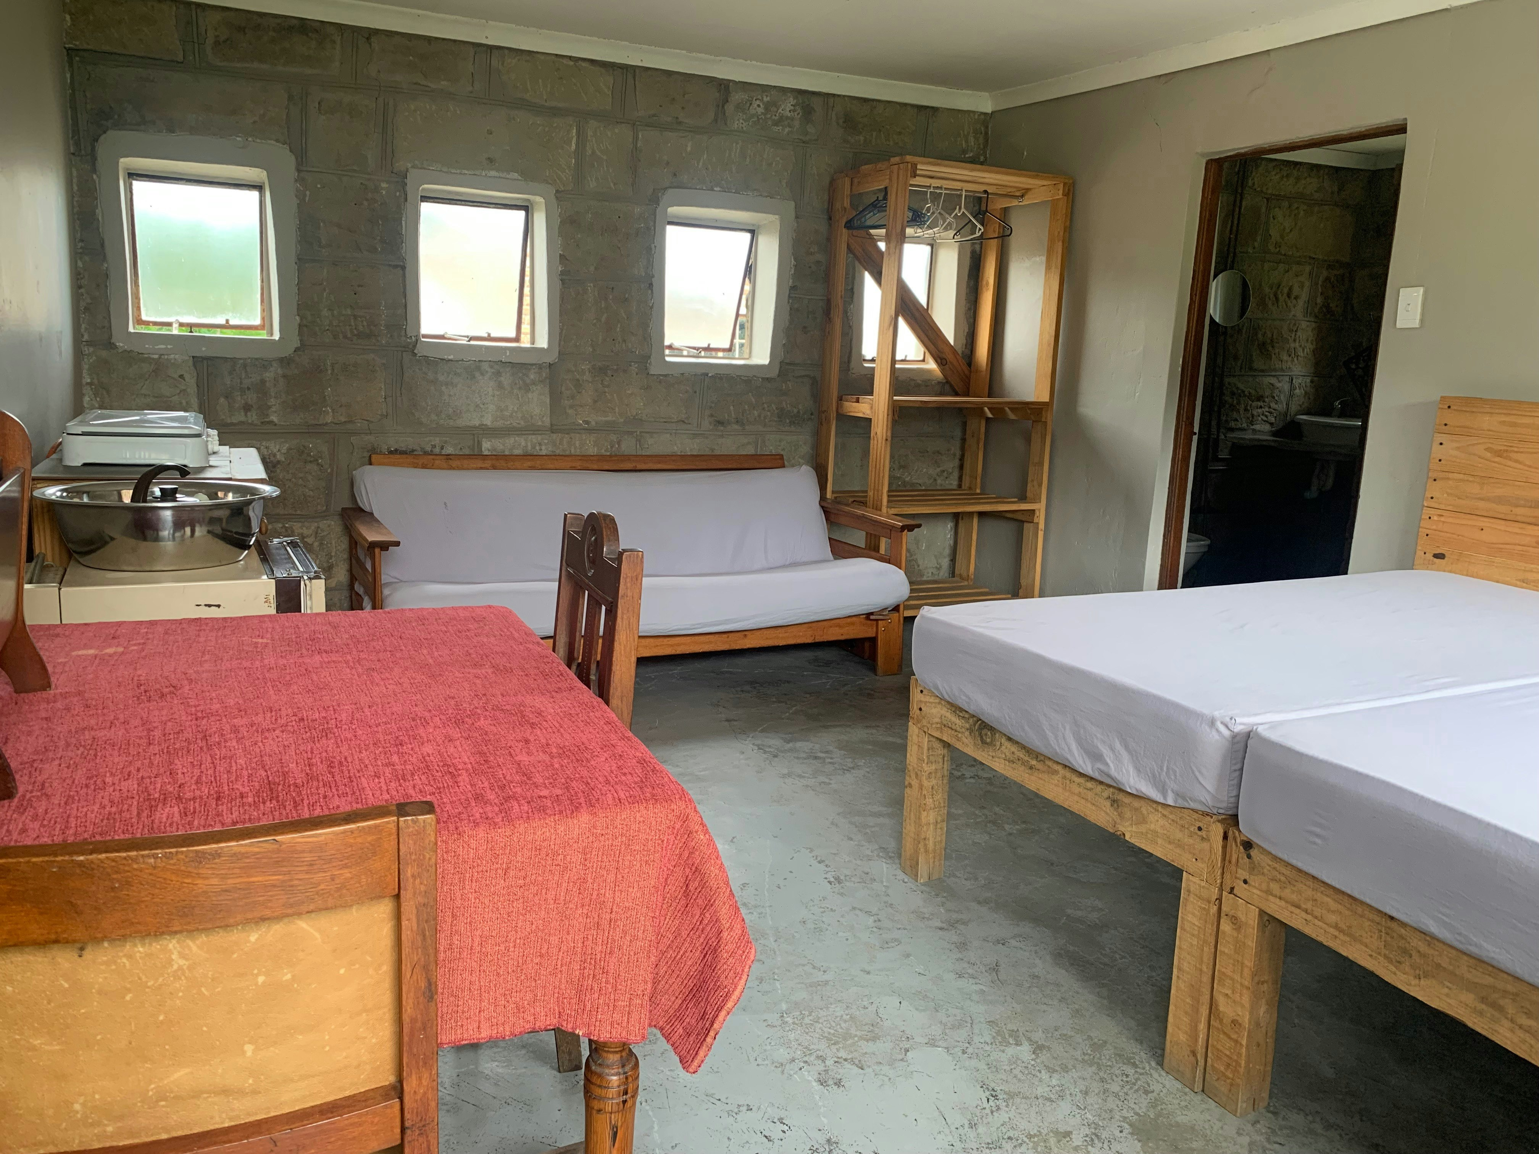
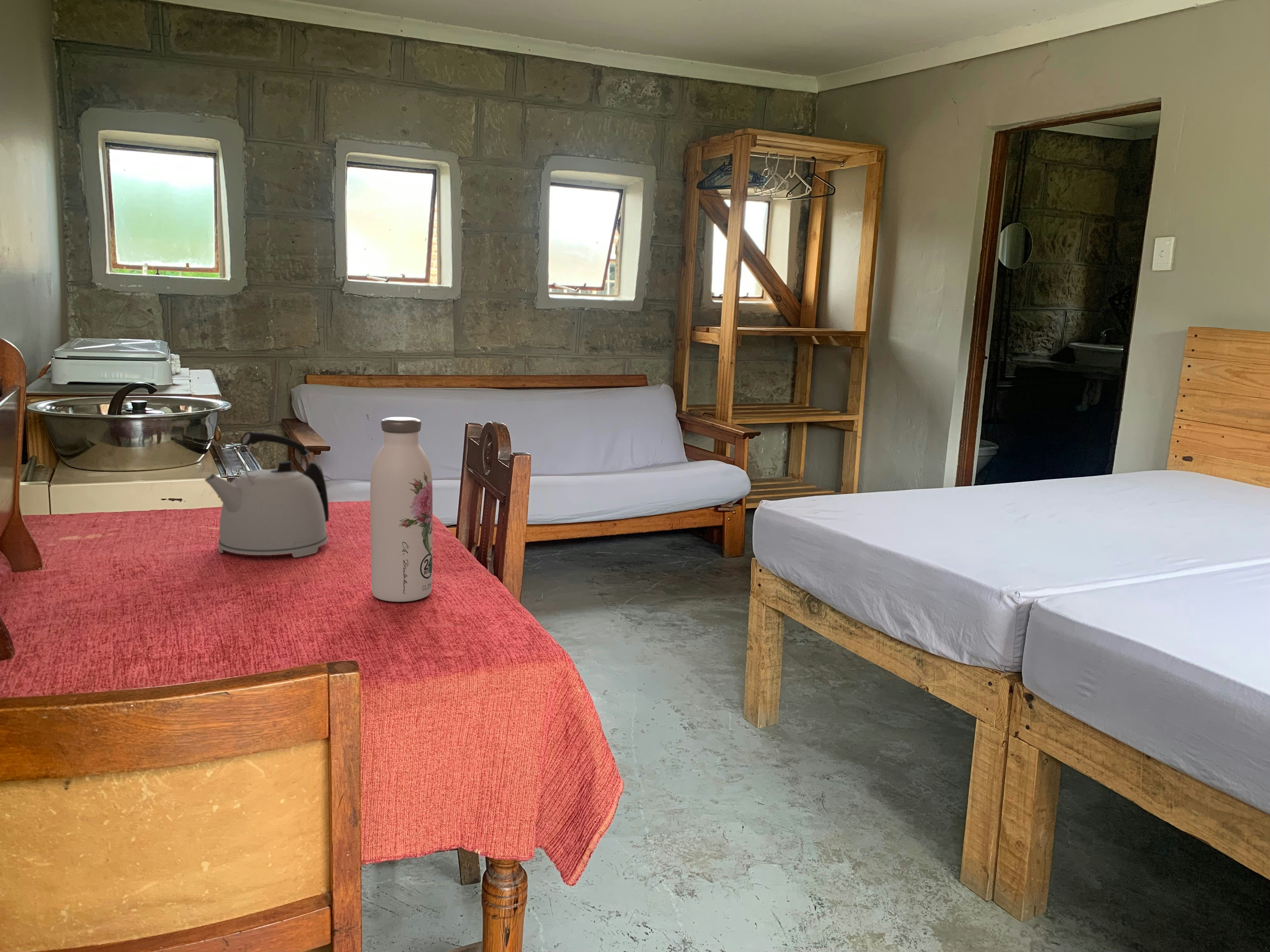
+ water bottle [370,416,433,602]
+ kettle [204,432,329,558]
